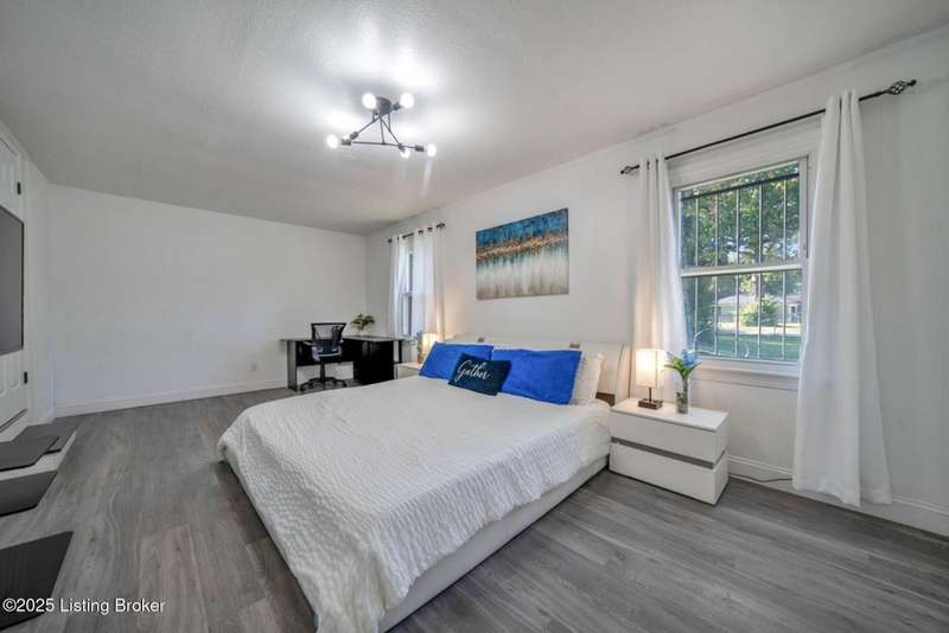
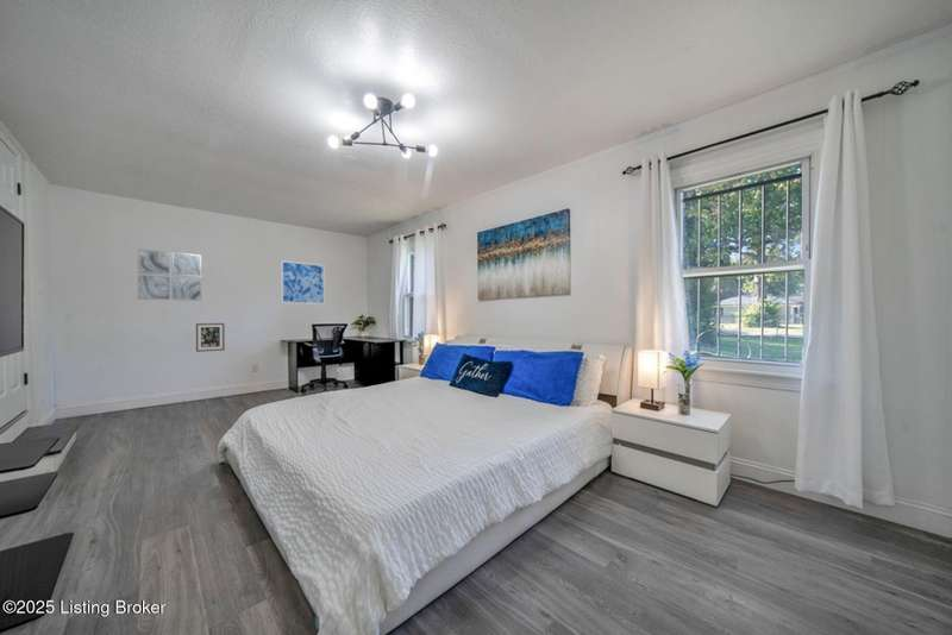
+ wall art [195,322,226,353]
+ wall art [280,259,326,306]
+ wall art [137,247,202,302]
